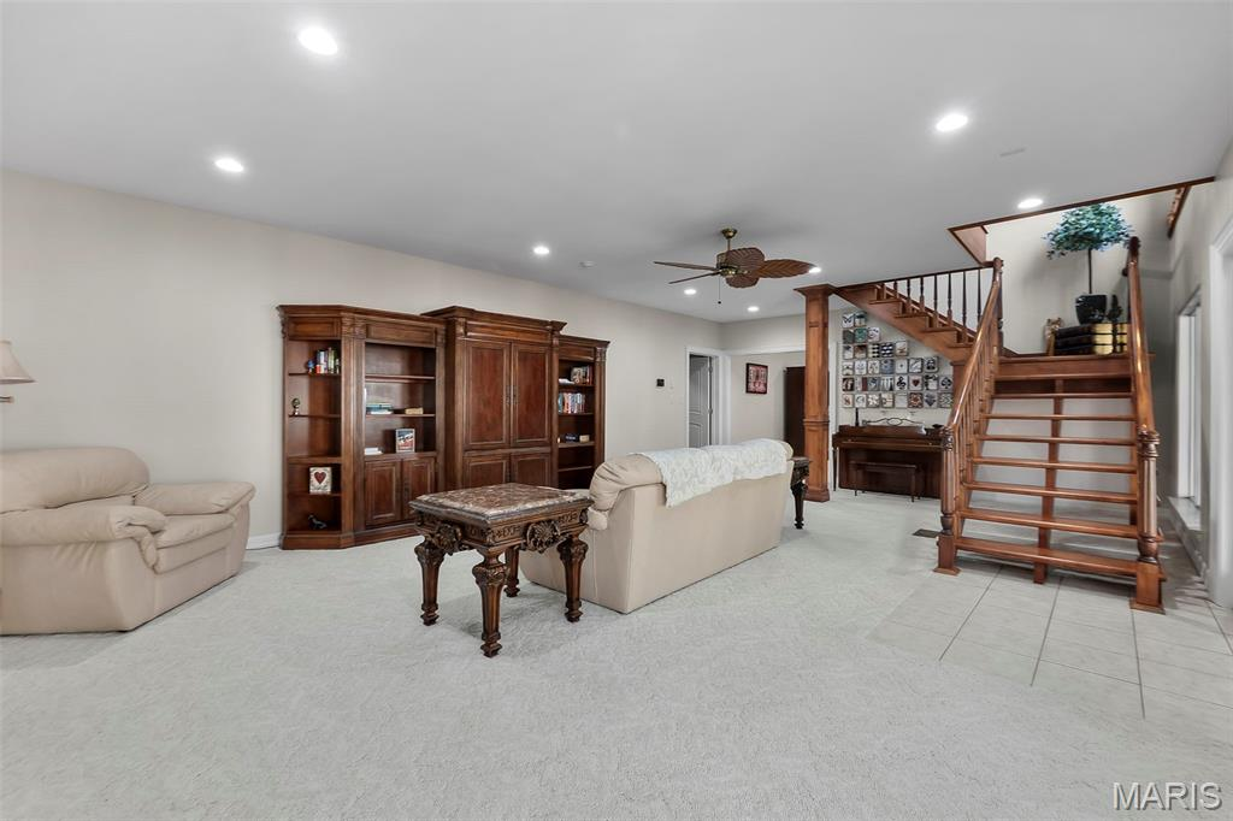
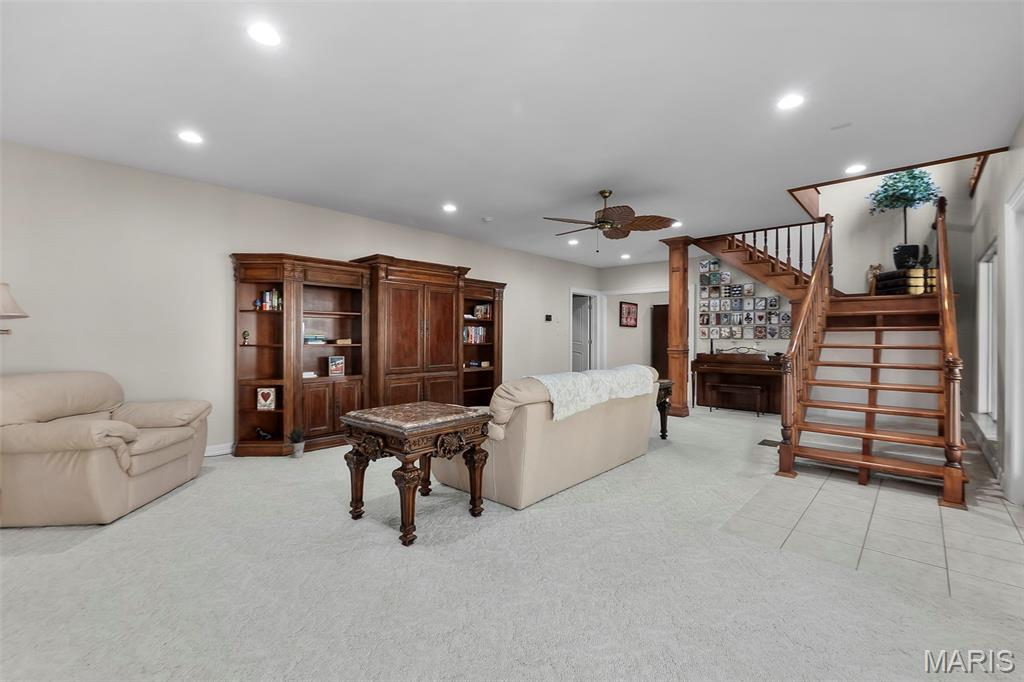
+ potted plant [283,425,307,459]
